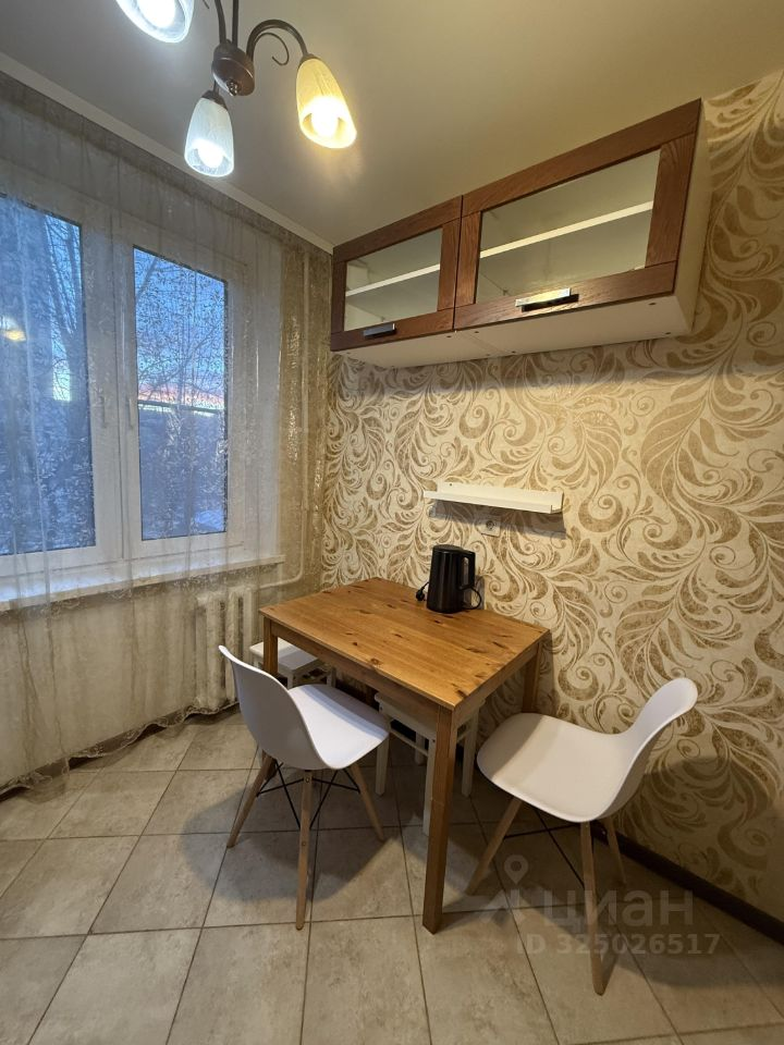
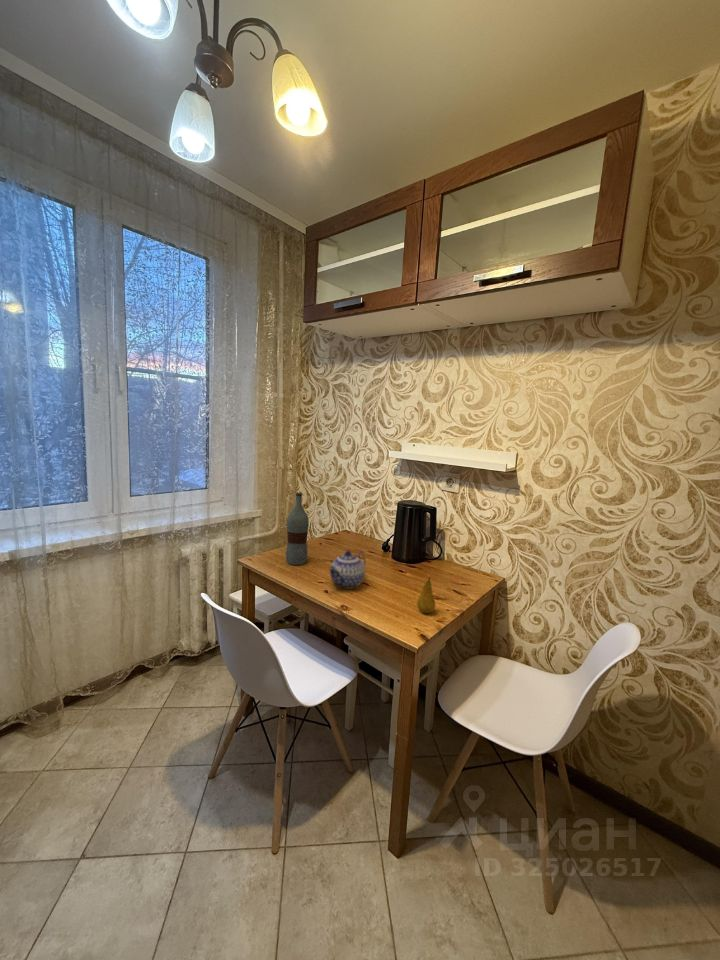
+ bottle [285,492,310,566]
+ fruit [416,576,436,614]
+ teapot [328,549,367,590]
